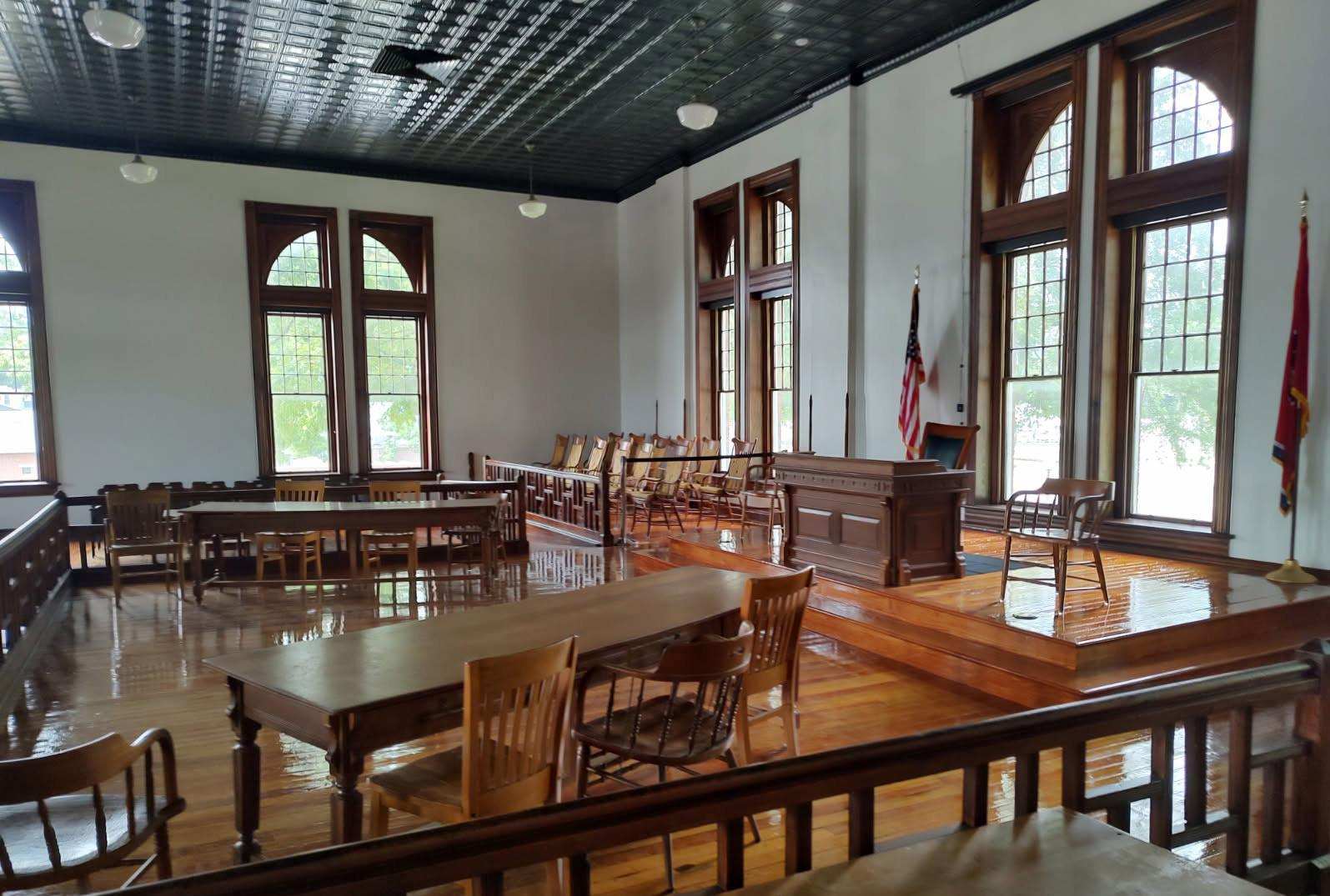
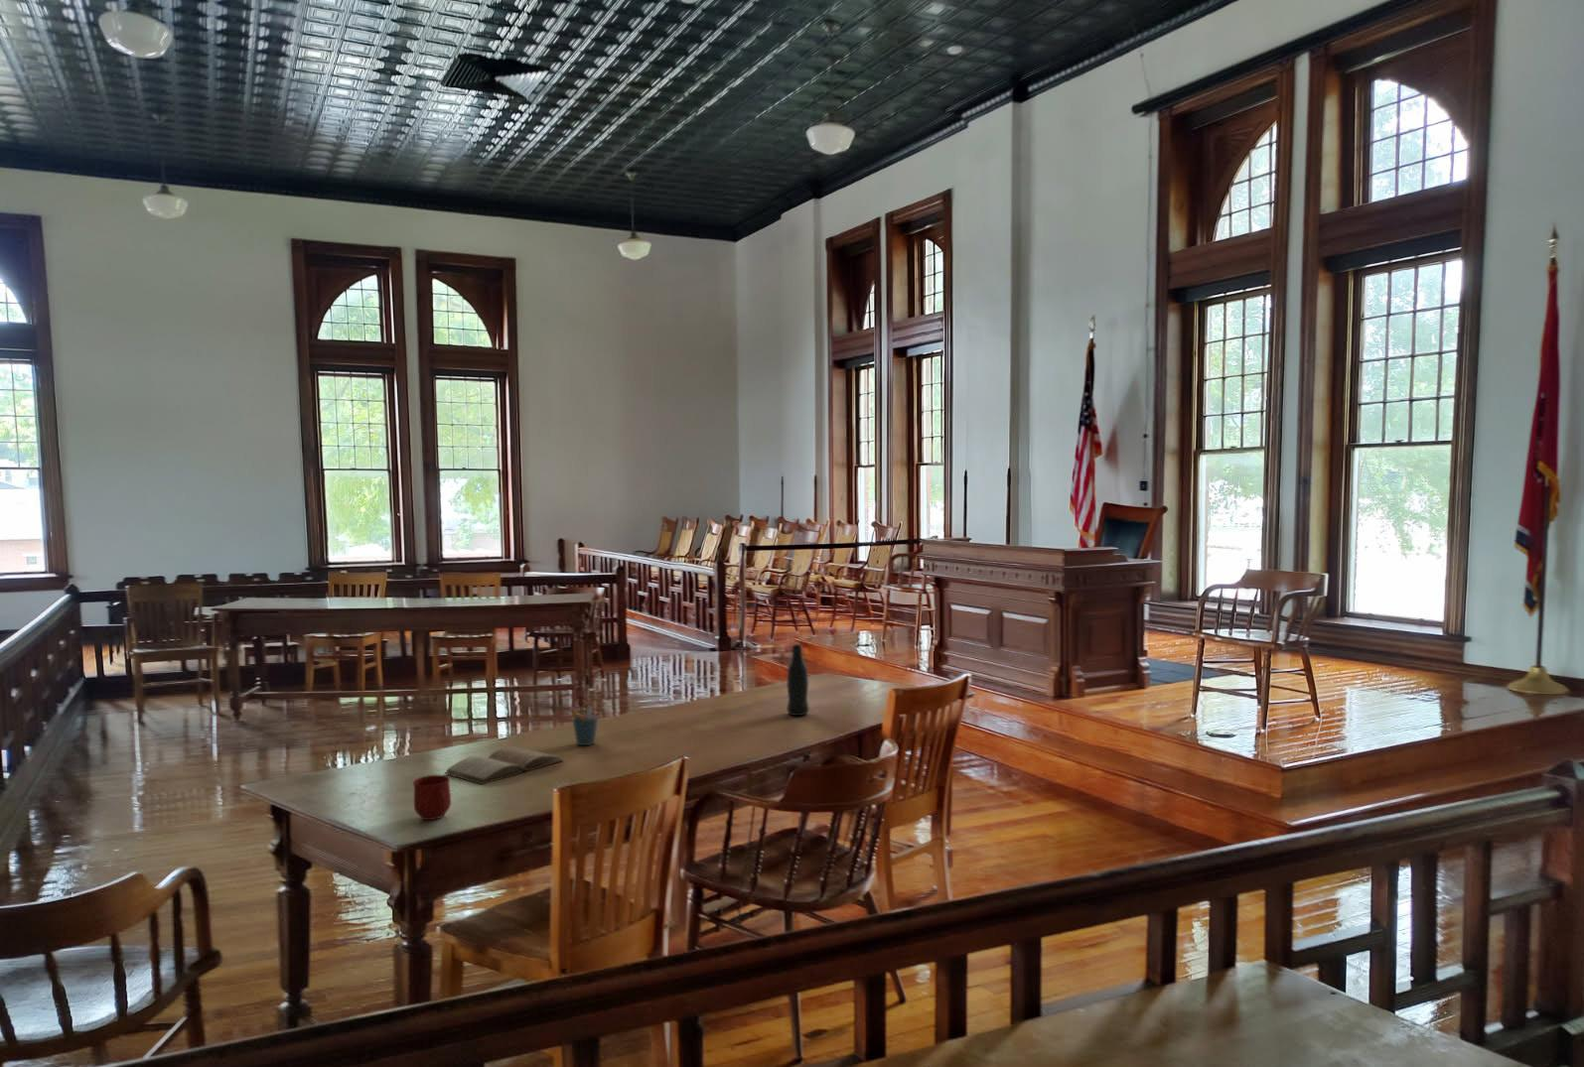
+ pen holder [570,705,599,747]
+ mug [412,774,451,820]
+ bottle [786,642,810,717]
+ book [443,747,565,785]
